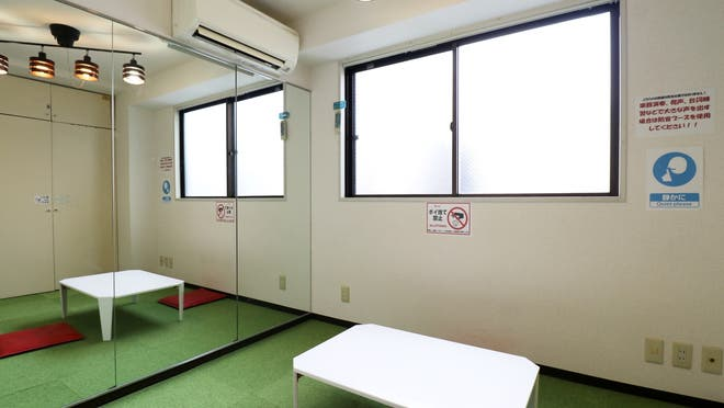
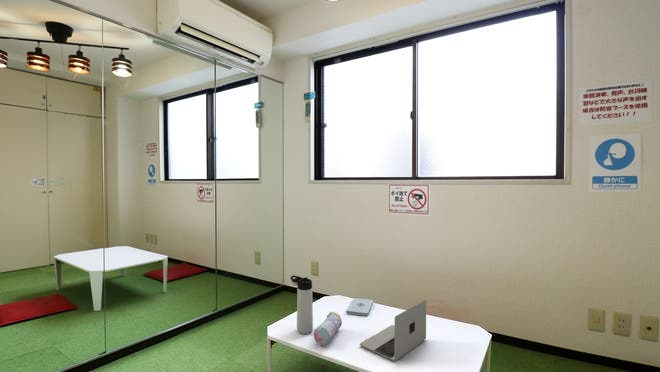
+ notepad [345,297,374,317]
+ pencil case [313,311,343,347]
+ thermos bottle [290,275,314,335]
+ laptop [359,299,427,362]
